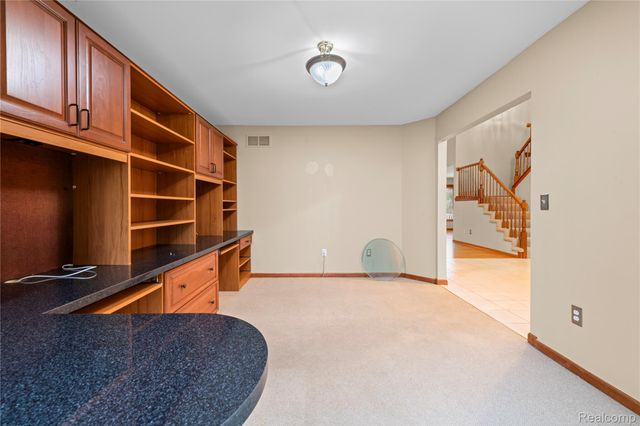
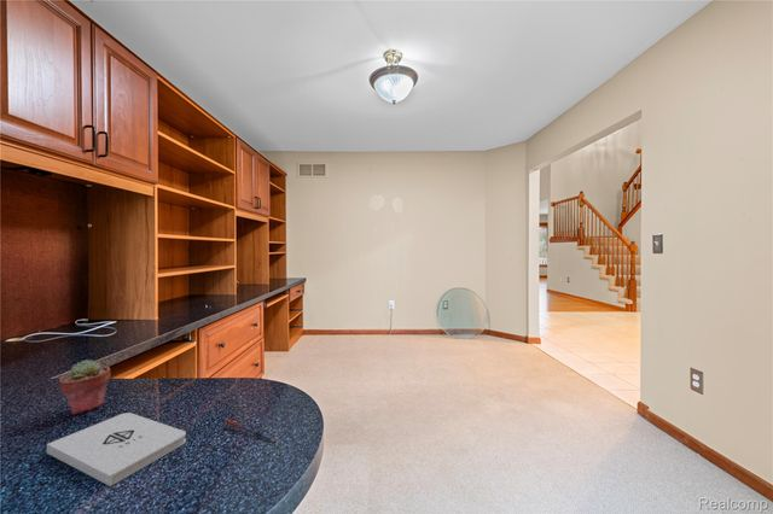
+ potted succulent [58,358,111,415]
+ pen [223,419,277,444]
+ notepad [46,411,187,487]
